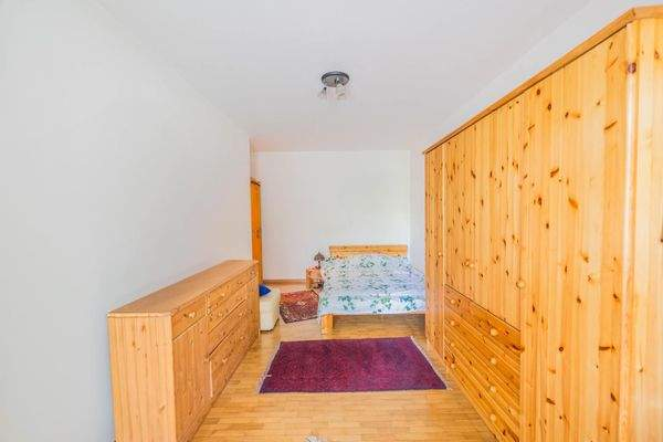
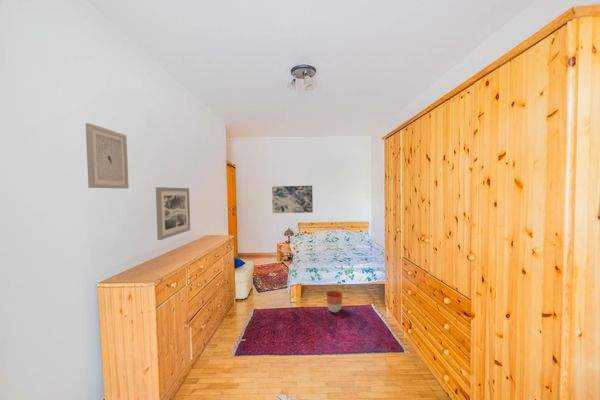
+ wall art [271,185,314,214]
+ wall art [85,122,130,190]
+ planter [325,290,343,313]
+ wall art [155,186,191,241]
